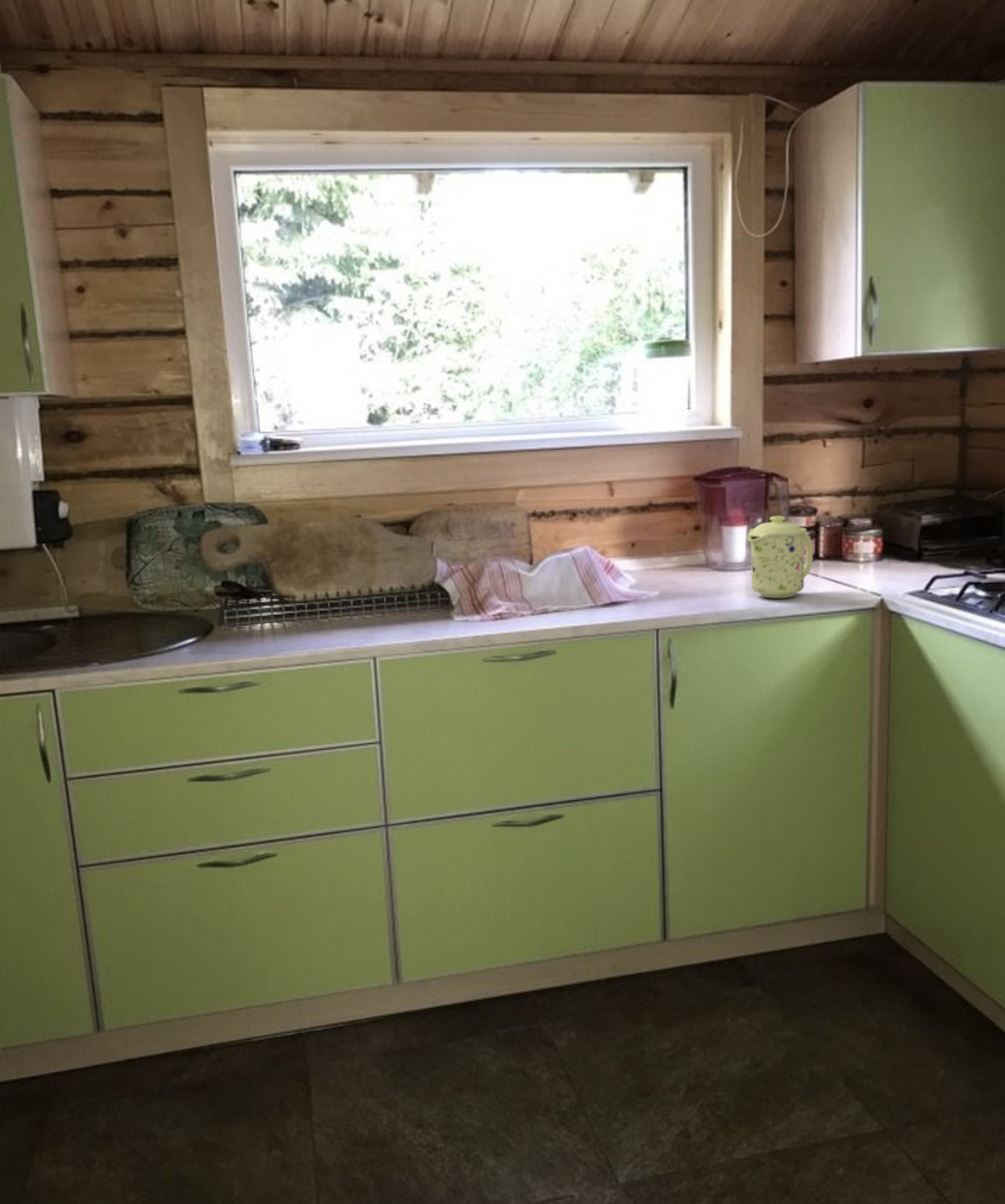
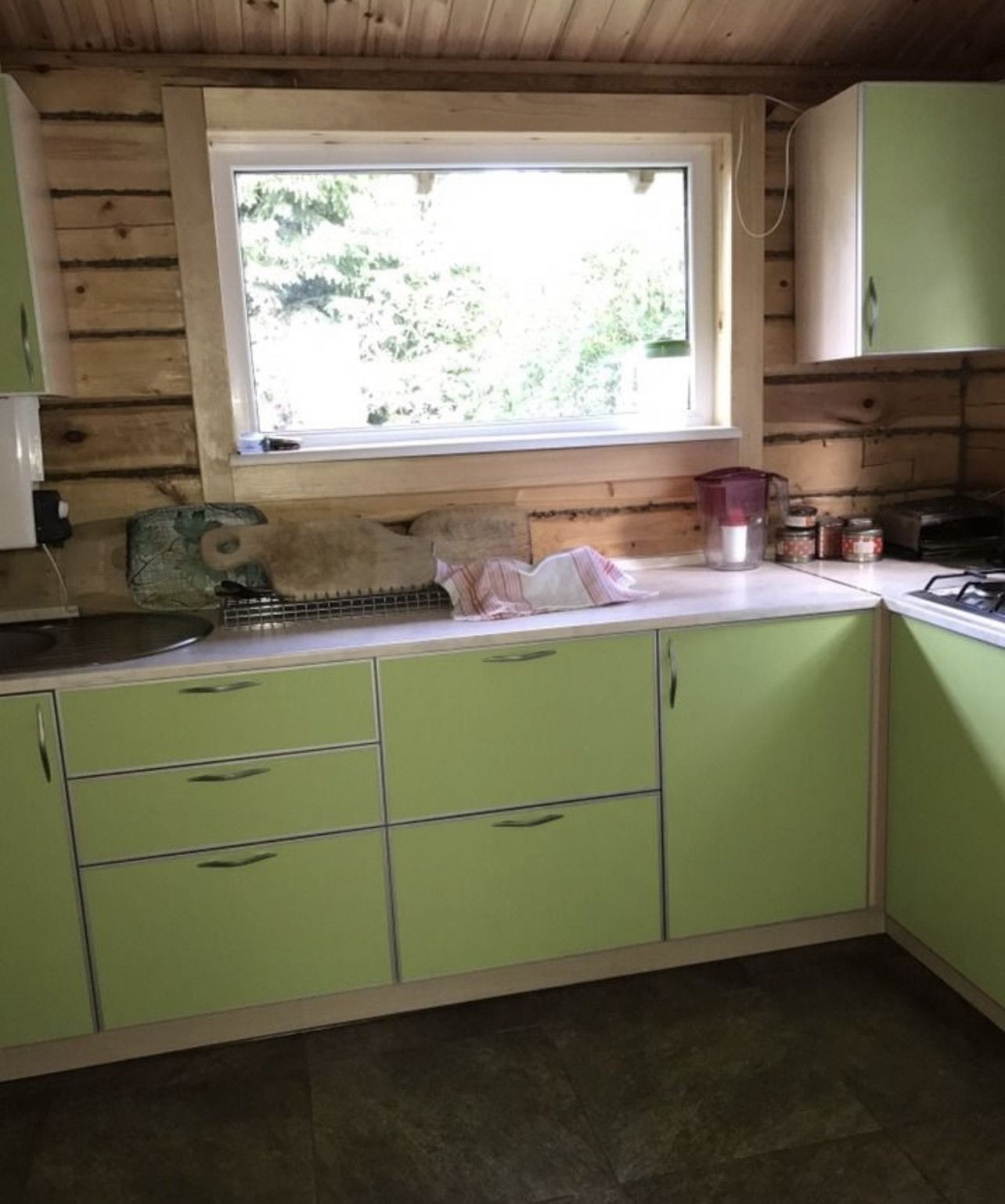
- mug [747,515,813,598]
